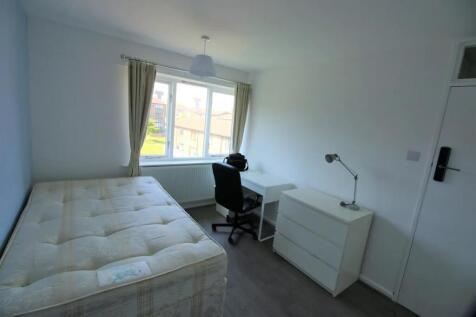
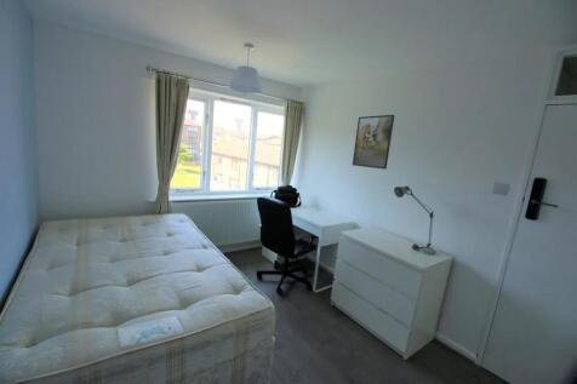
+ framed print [352,114,395,171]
